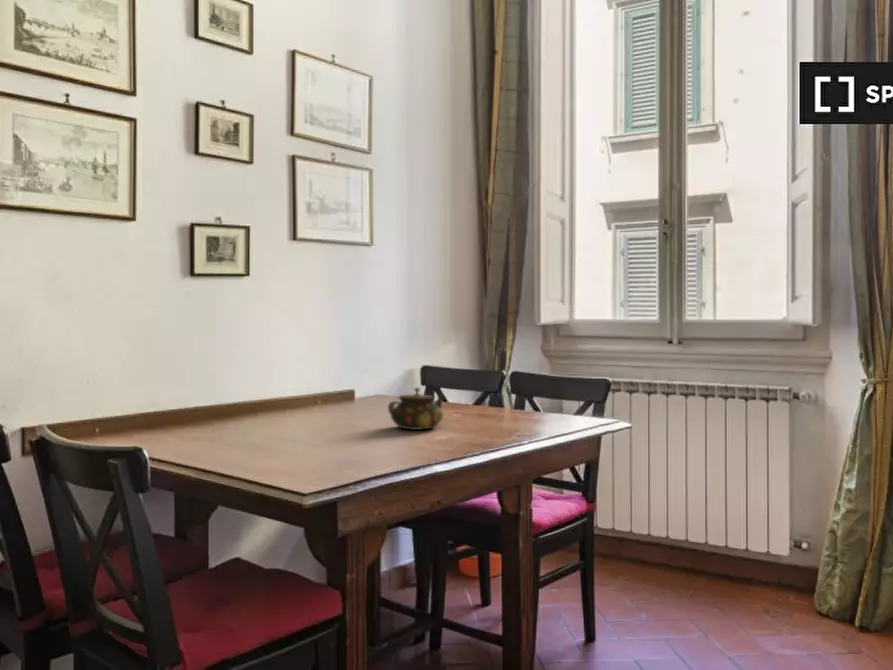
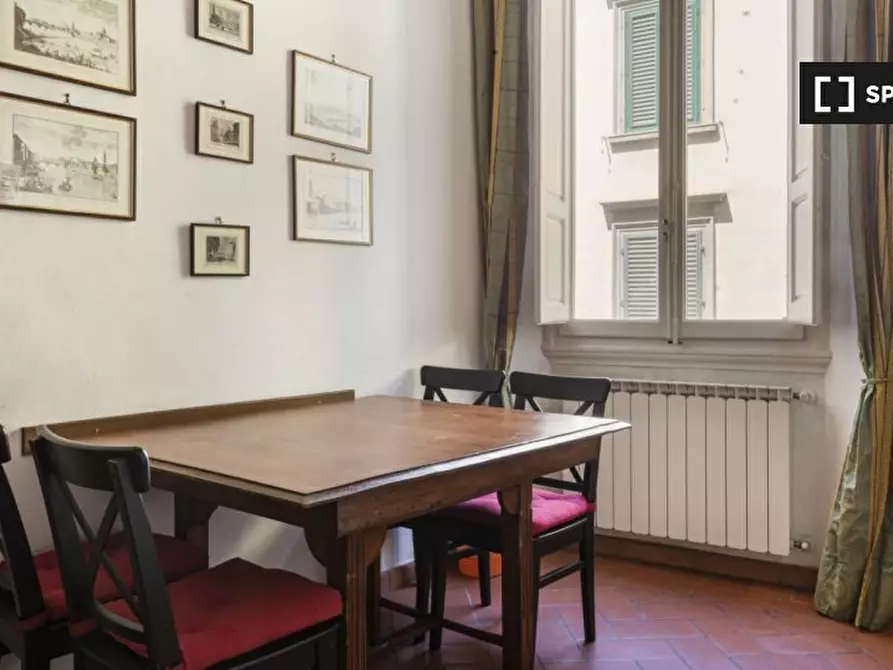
- teapot [387,386,444,431]
